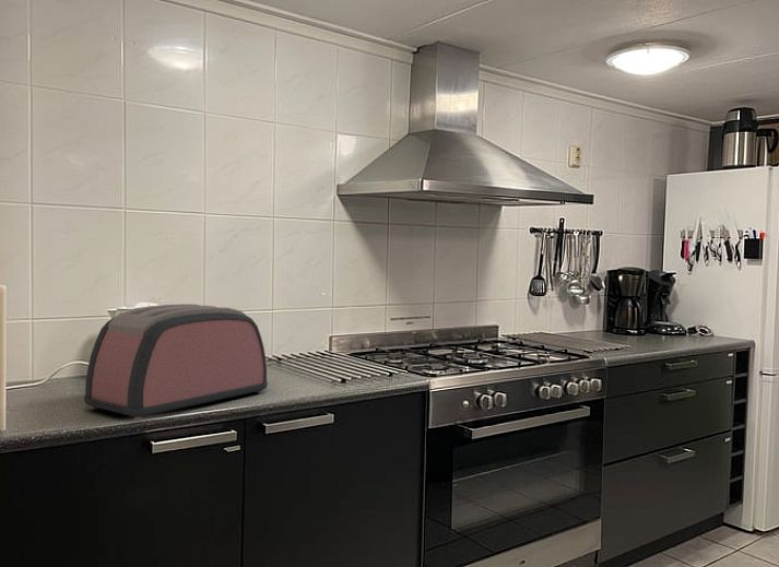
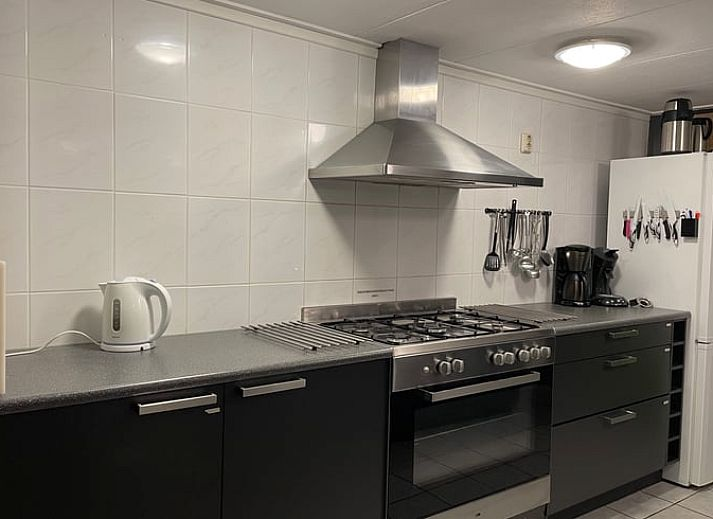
- toaster [83,303,269,422]
